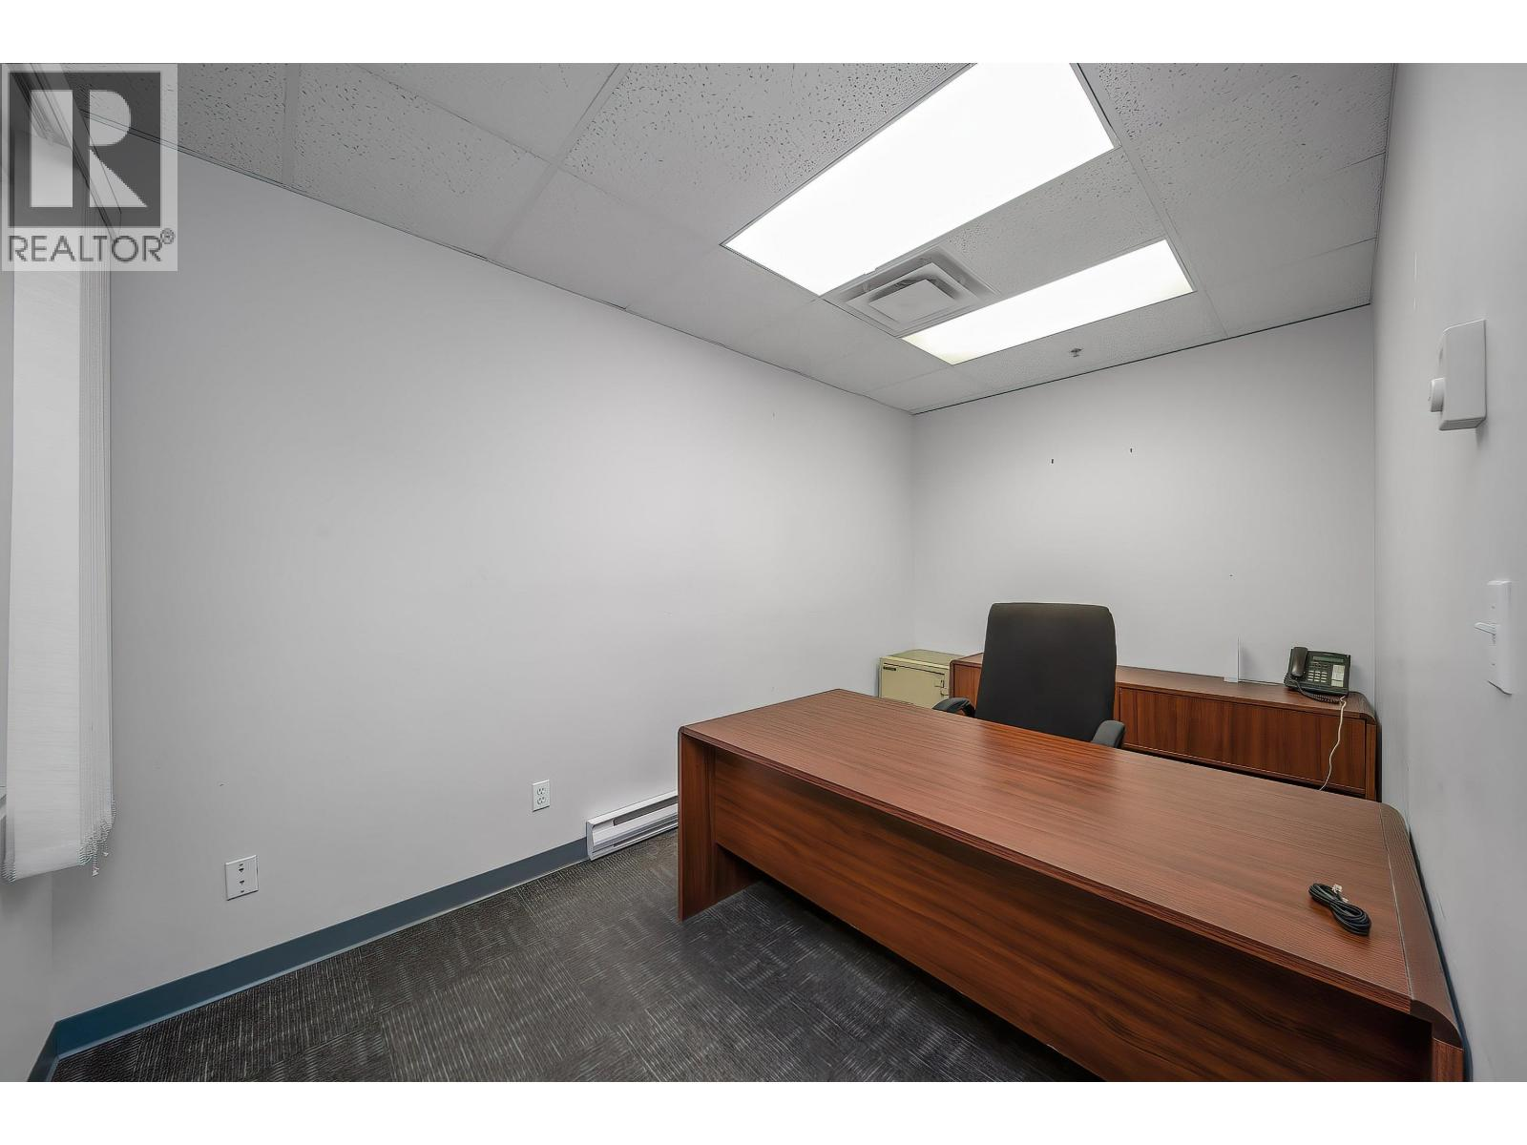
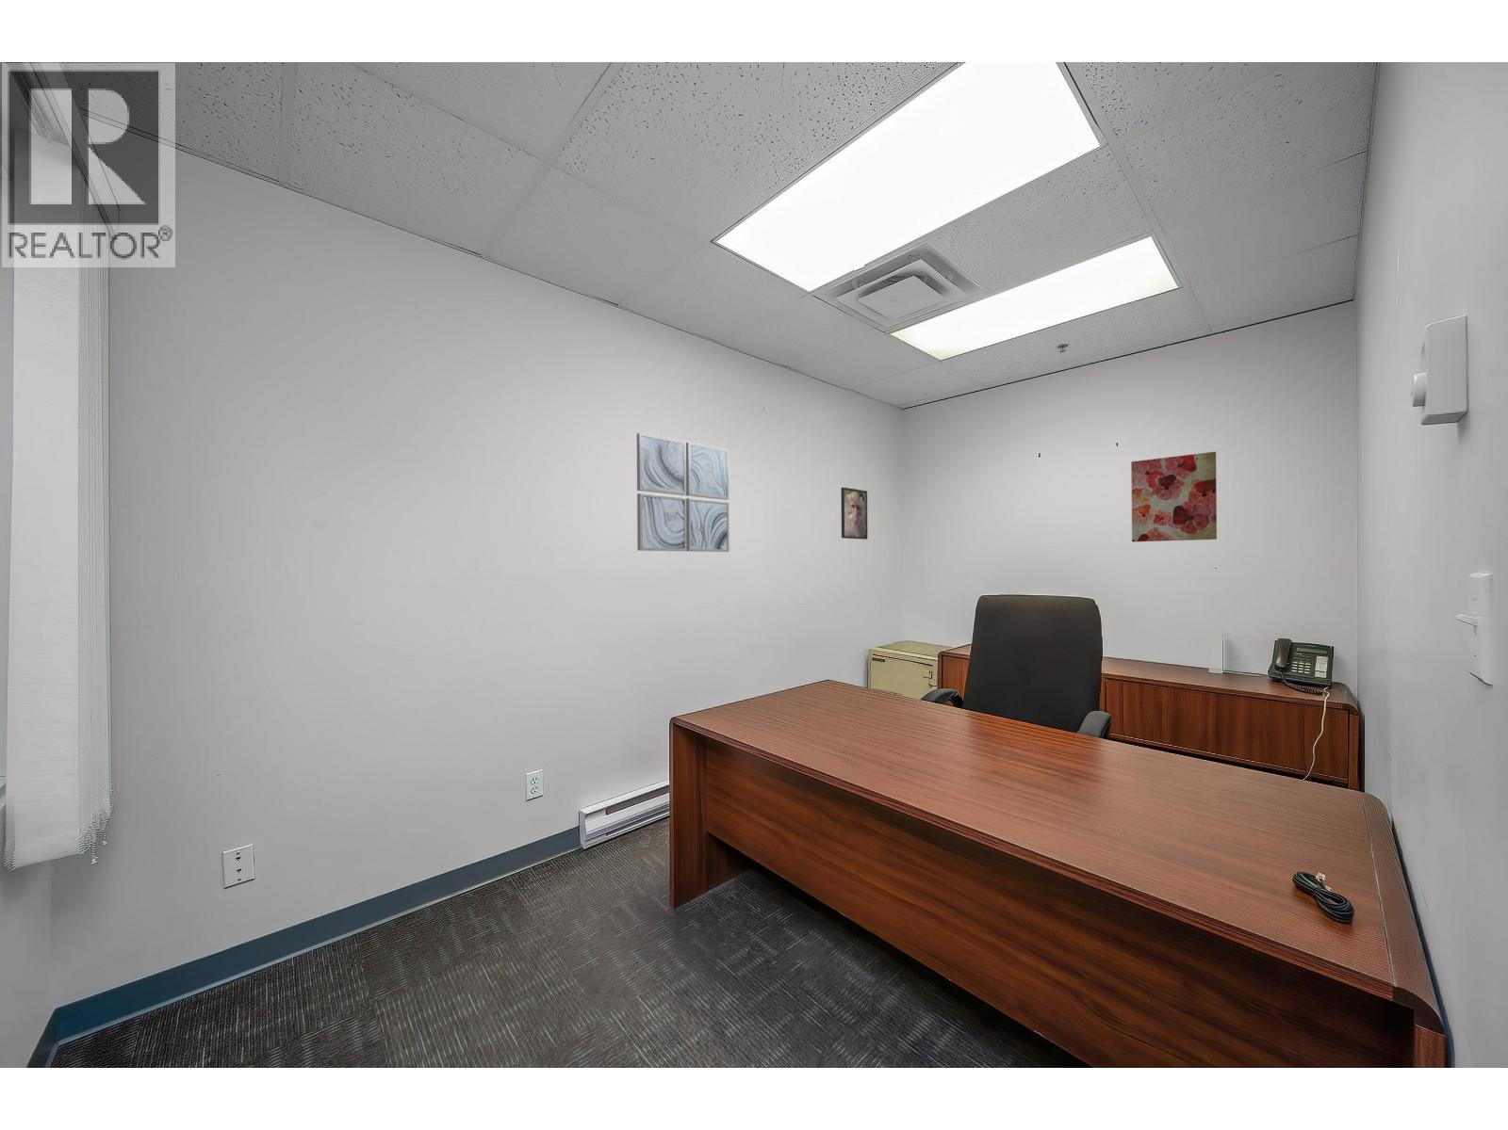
+ wall art [1130,451,1218,542]
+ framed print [839,487,868,540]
+ wall art [636,432,730,553]
